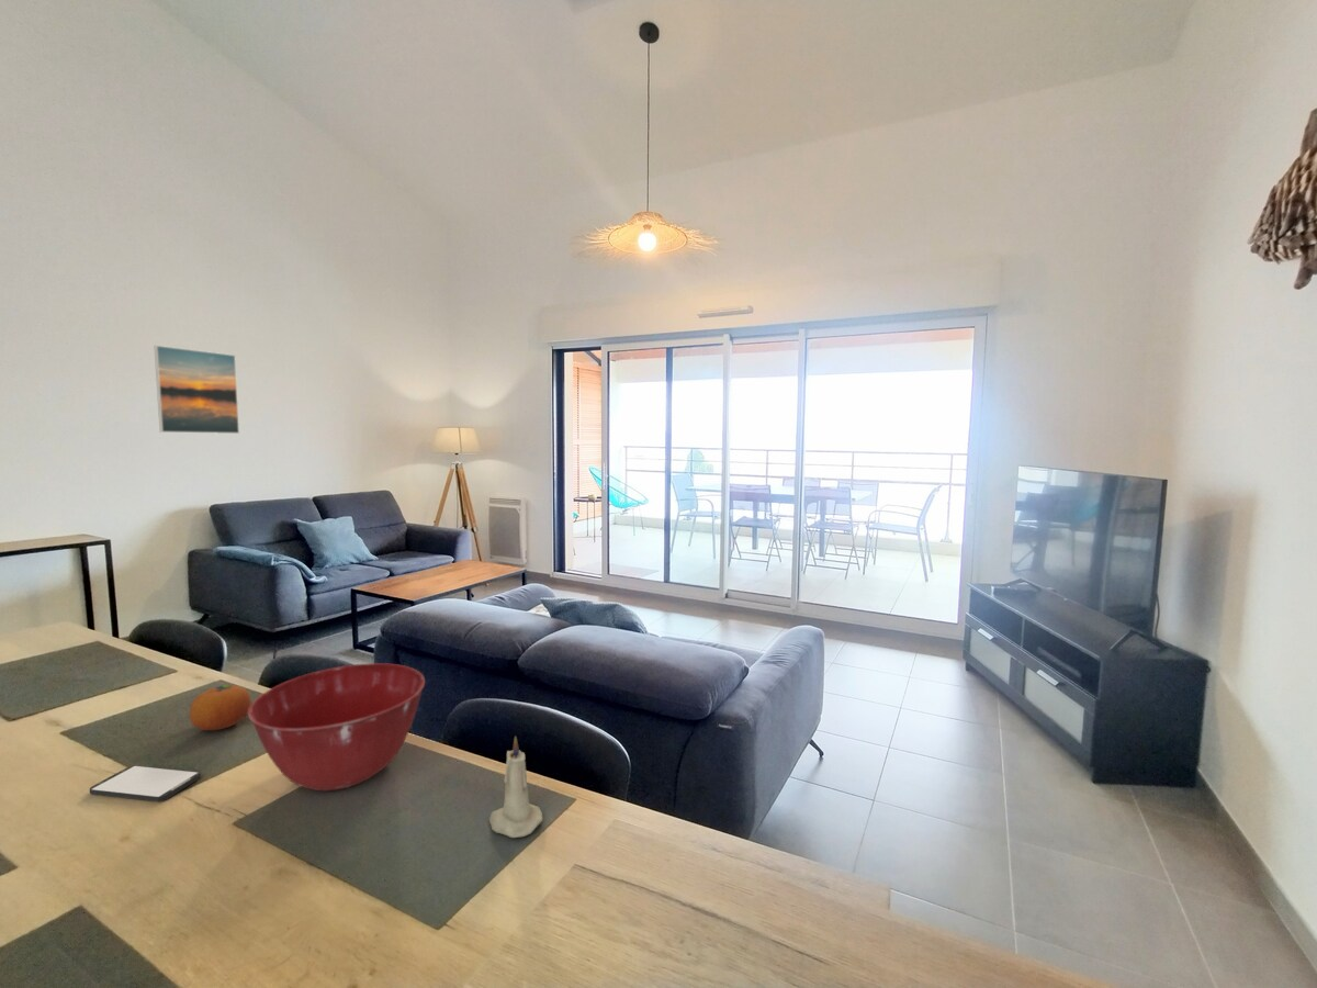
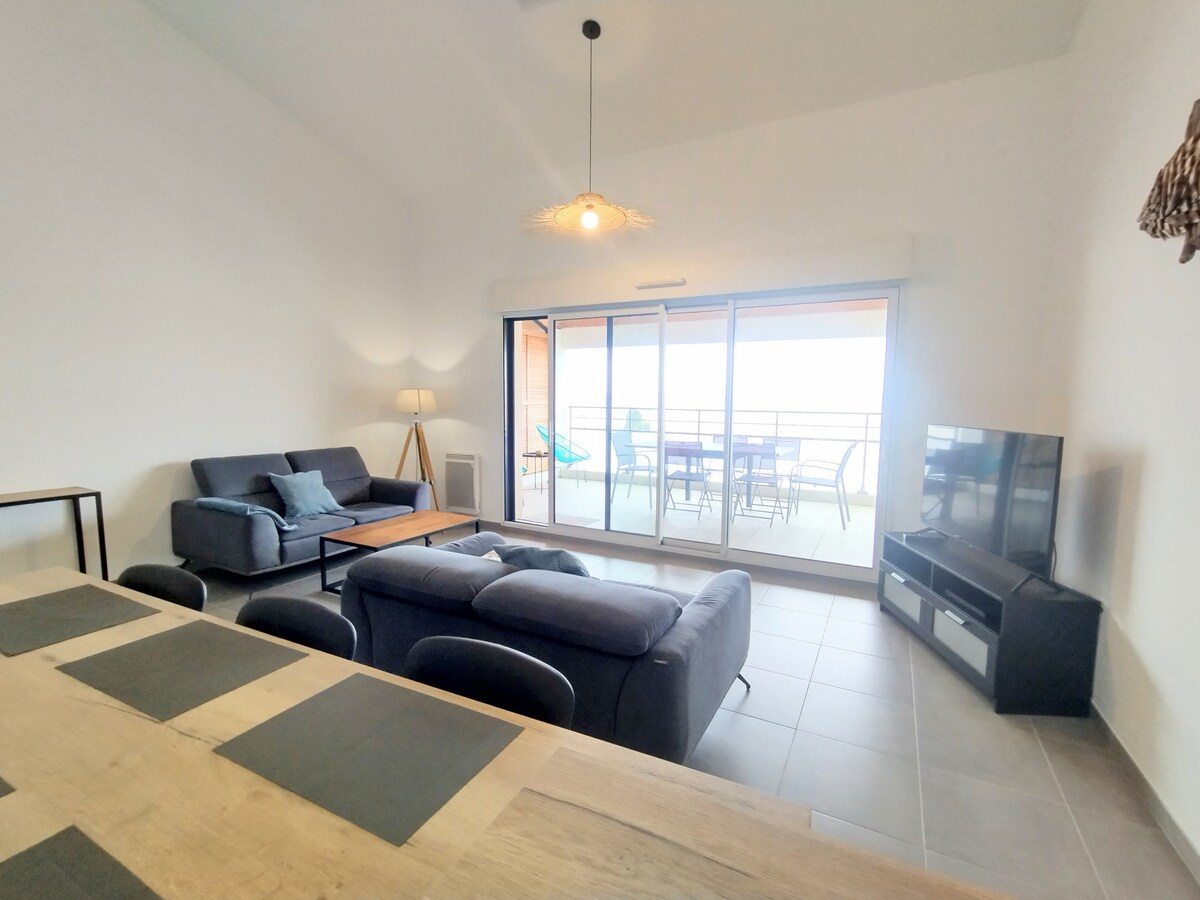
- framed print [154,345,240,435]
- smartphone [89,765,201,802]
- fruit [189,684,252,731]
- candle [488,734,543,839]
- mixing bowl [247,662,426,791]
